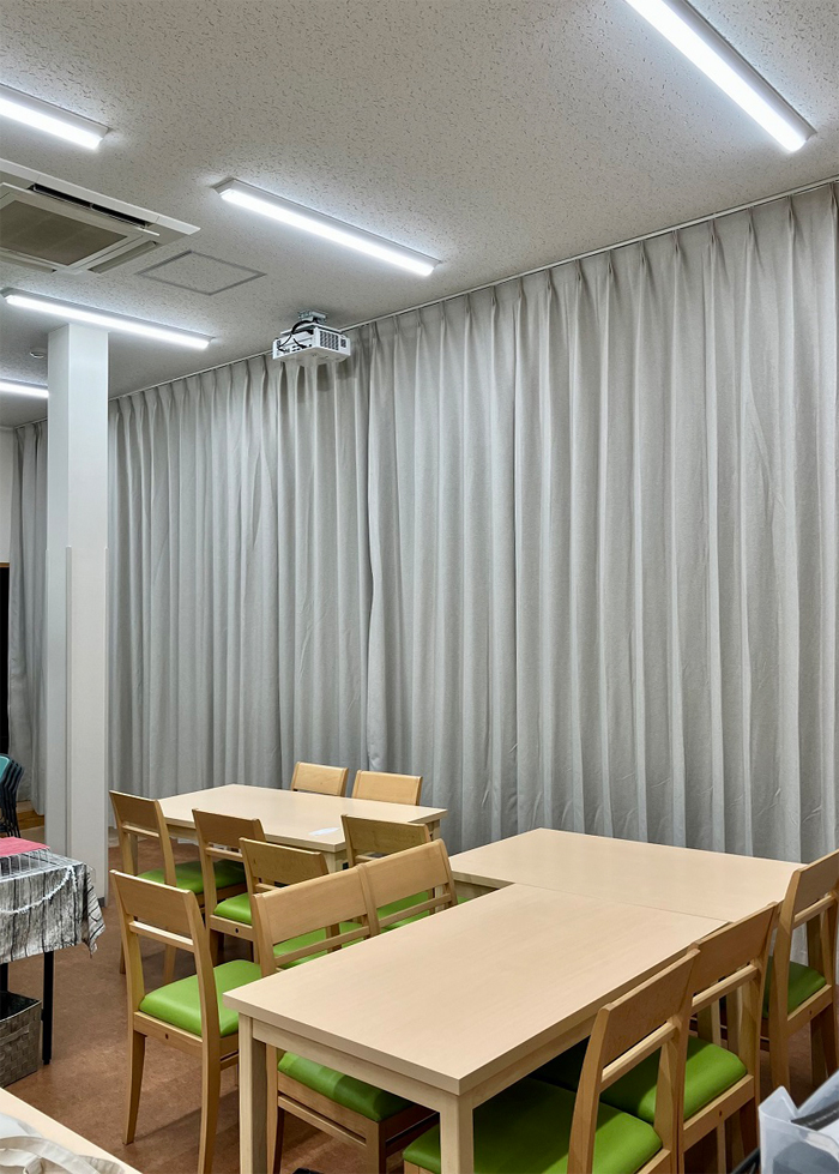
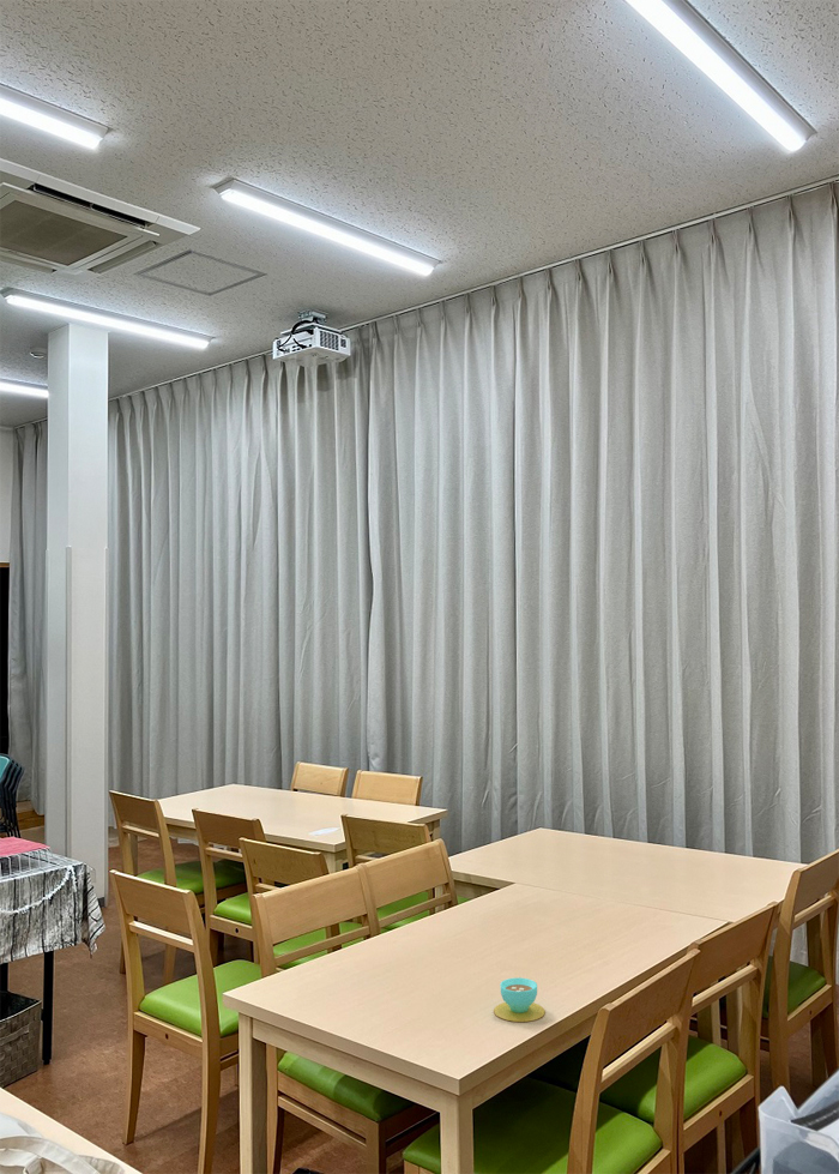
+ teacup [493,976,547,1023]
